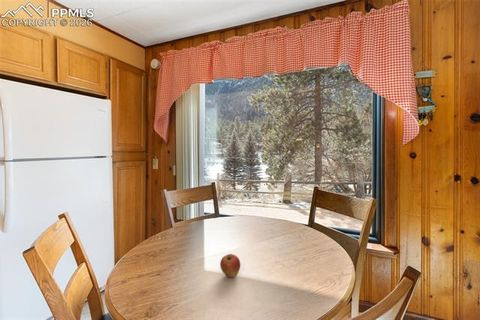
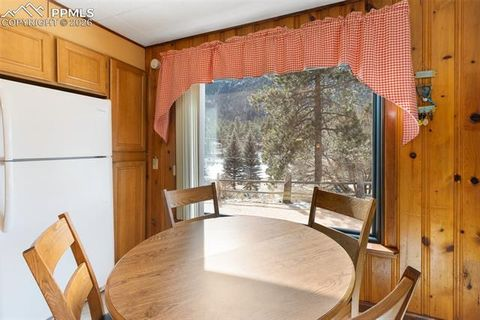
- fruit [219,253,241,278]
